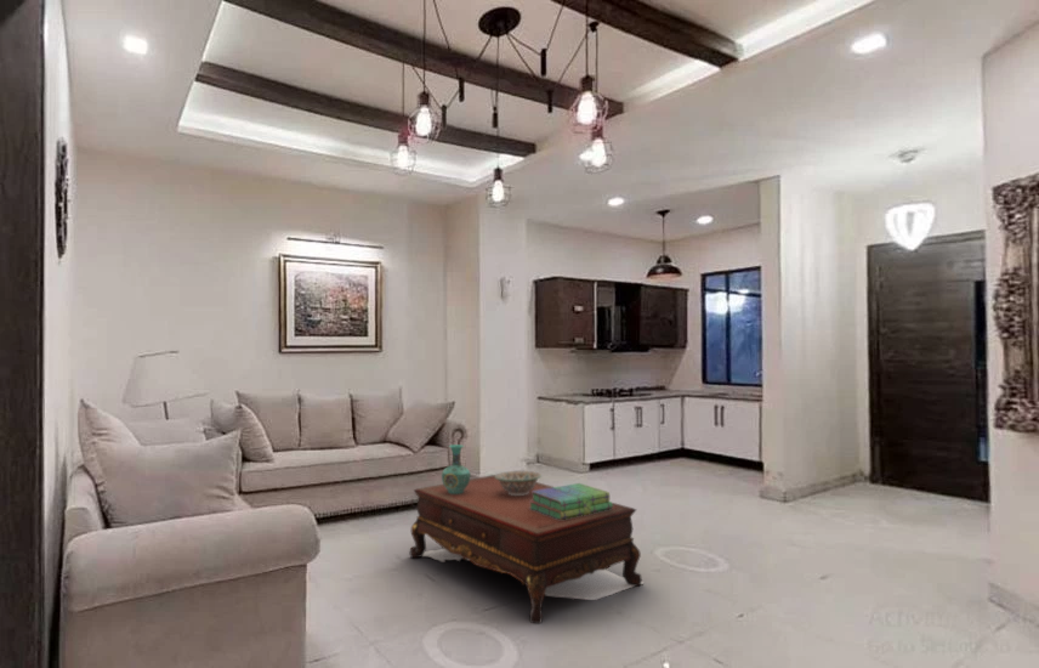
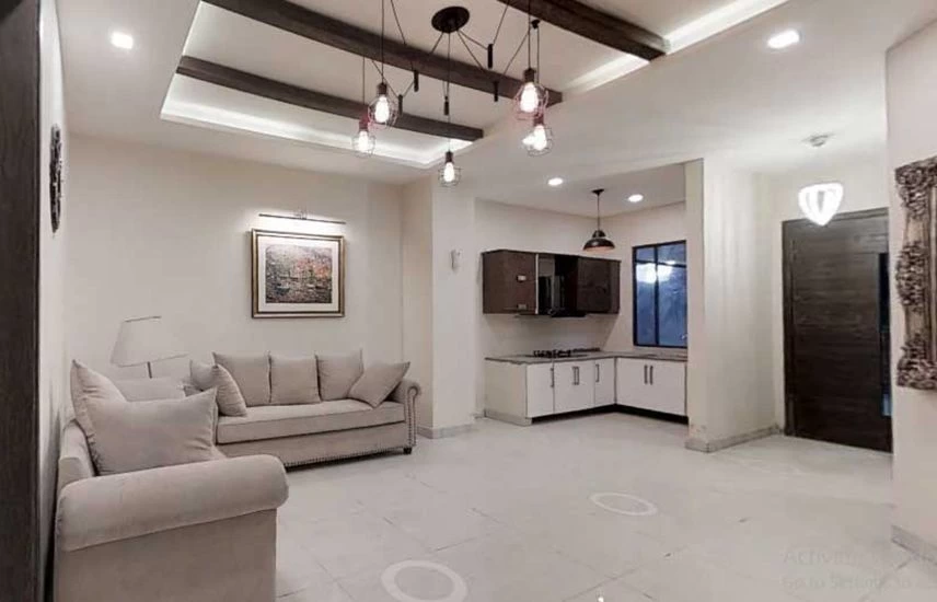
- vase [441,443,472,494]
- coffee table [409,474,645,624]
- stack of books [529,482,613,520]
- decorative bowl [494,470,543,496]
